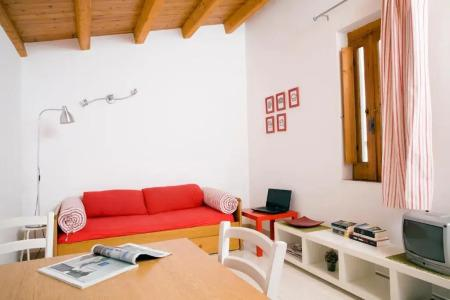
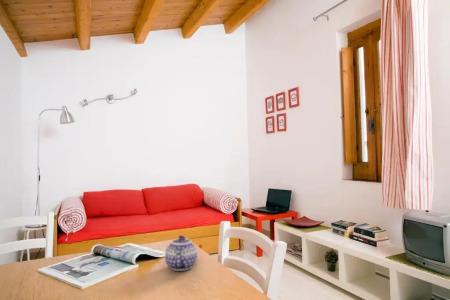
+ teapot [164,234,198,272]
